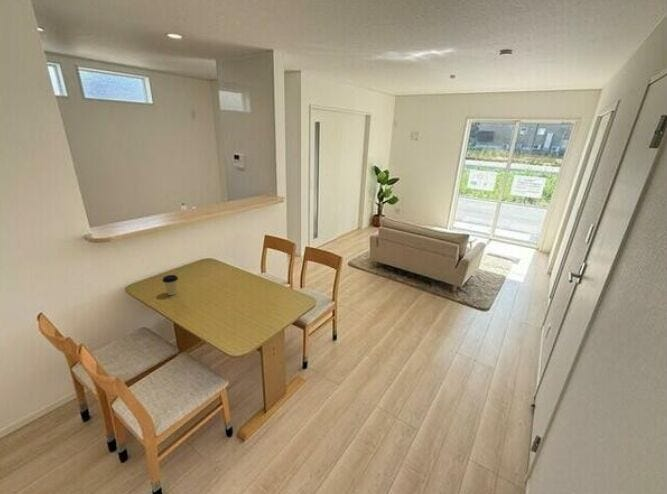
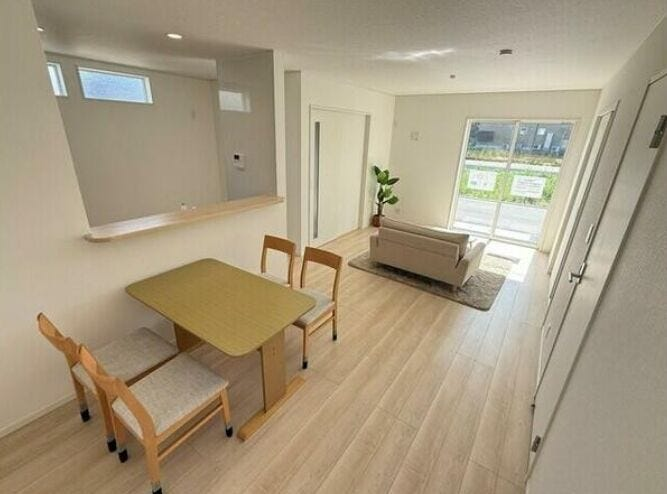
- coffee cup [161,274,179,296]
